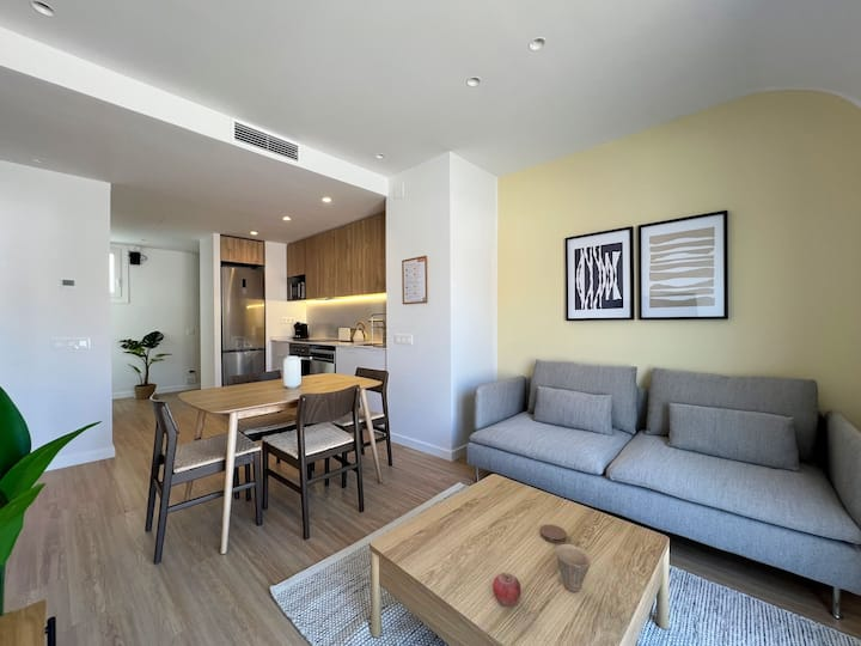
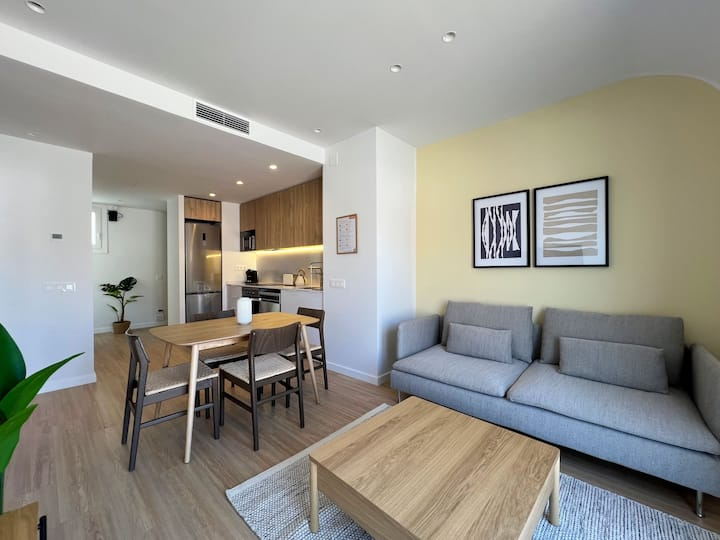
- coaster [539,523,568,544]
- cup [555,543,592,593]
- fruit [491,572,521,608]
